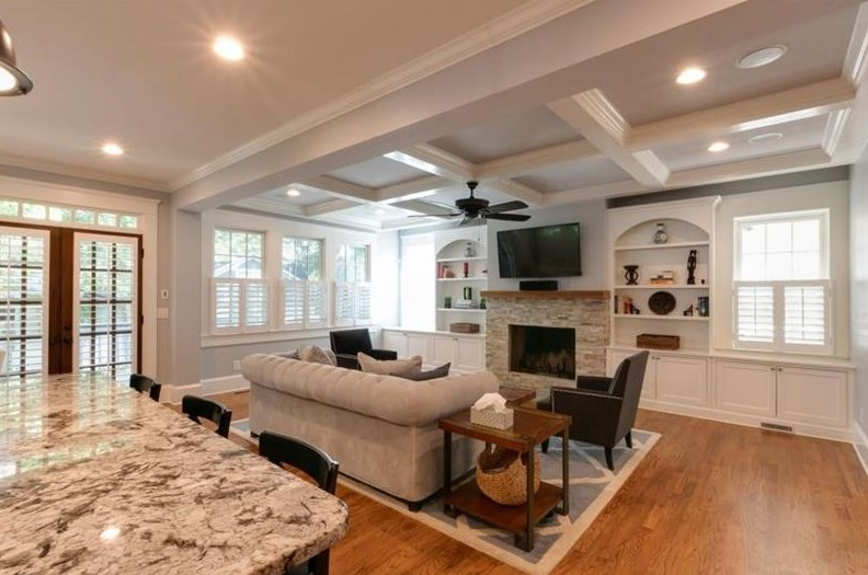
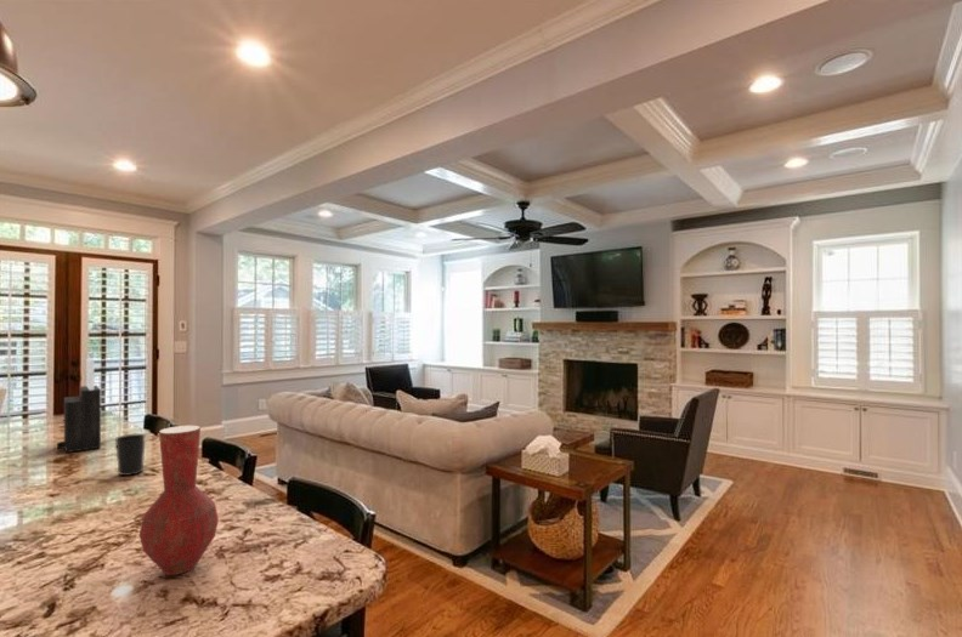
+ knife block [56,357,102,454]
+ cup [114,432,147,477]
+ vase [138,425,220,576]
